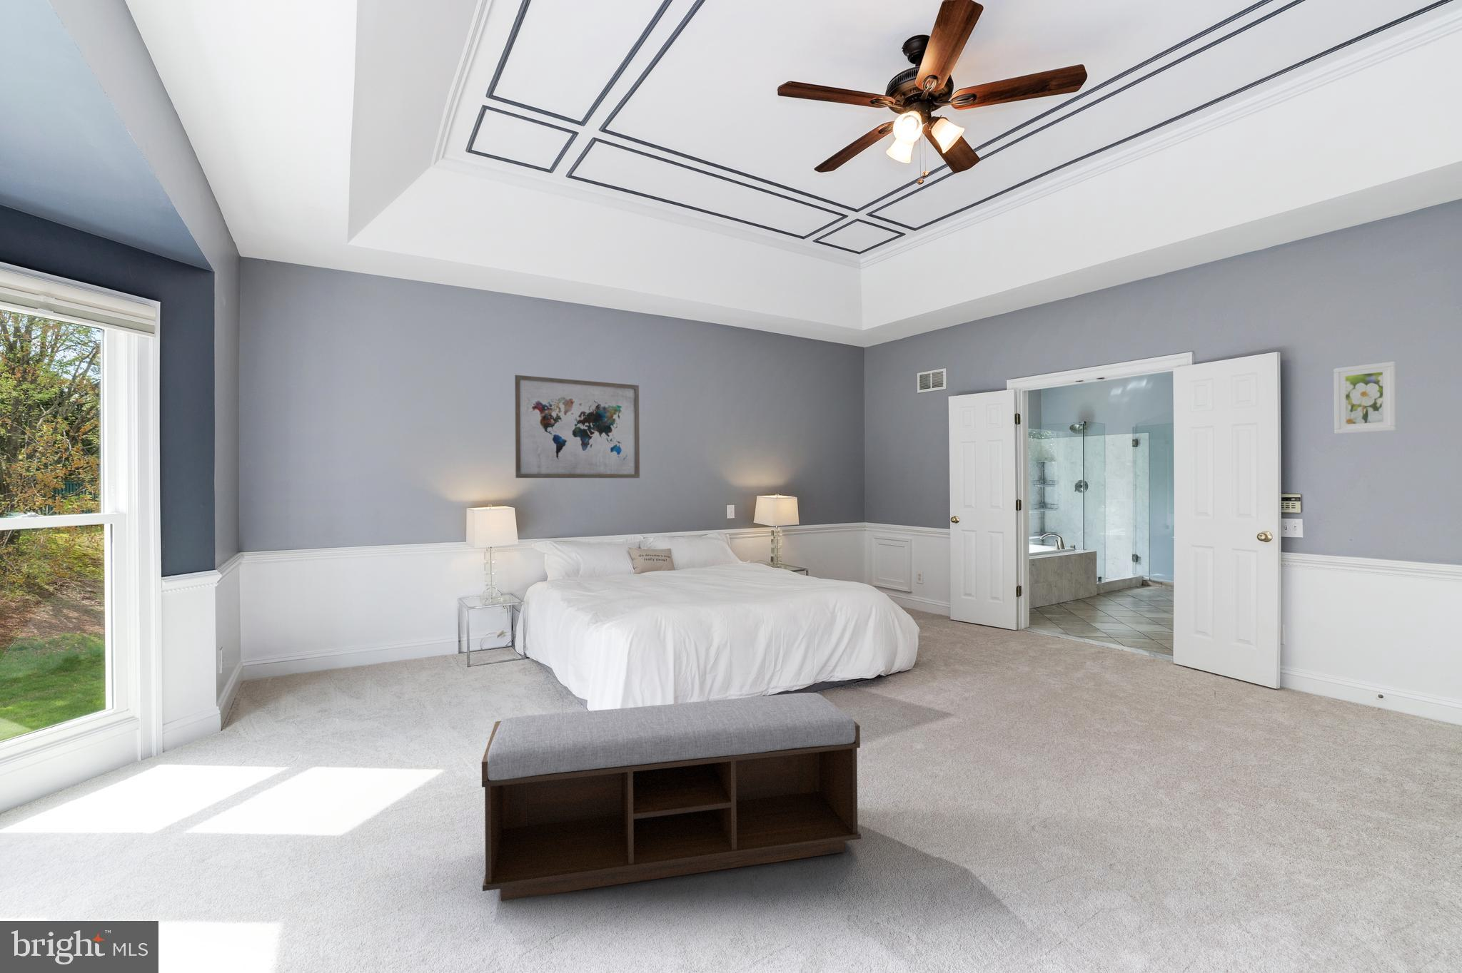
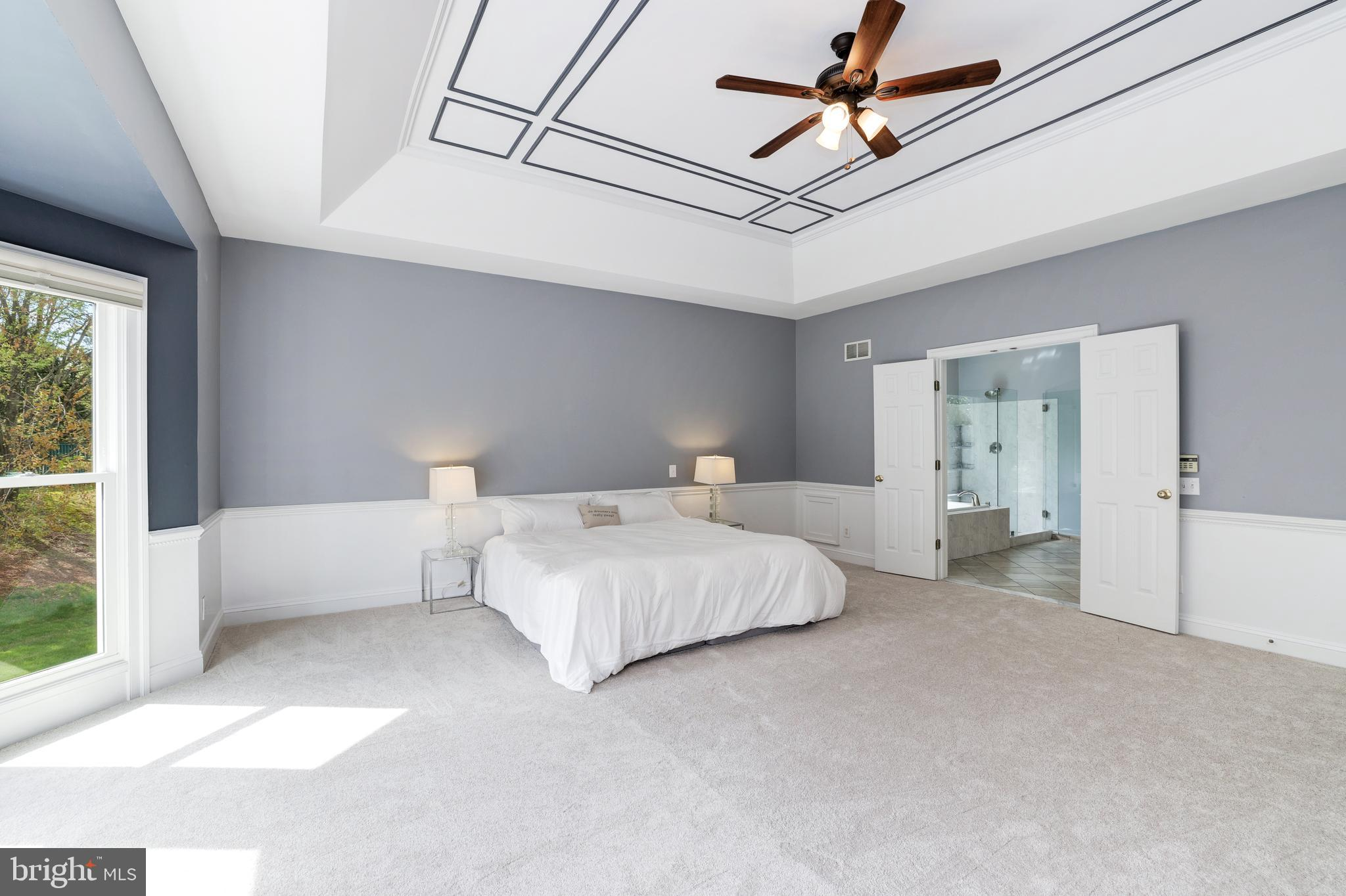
- wall art [514,375,641,479]
- bench [481,692,861,901]
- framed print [1333,361,1397,434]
